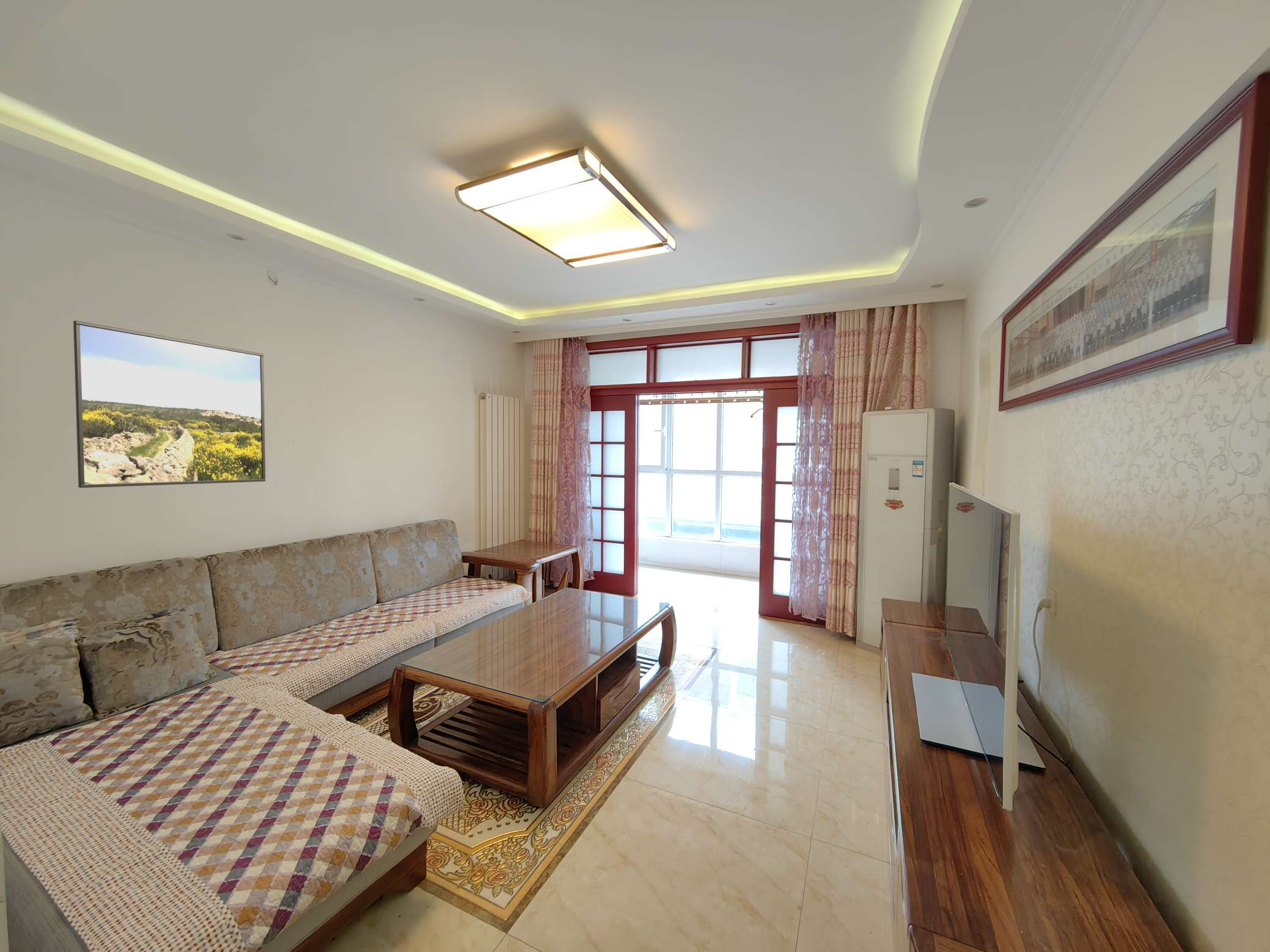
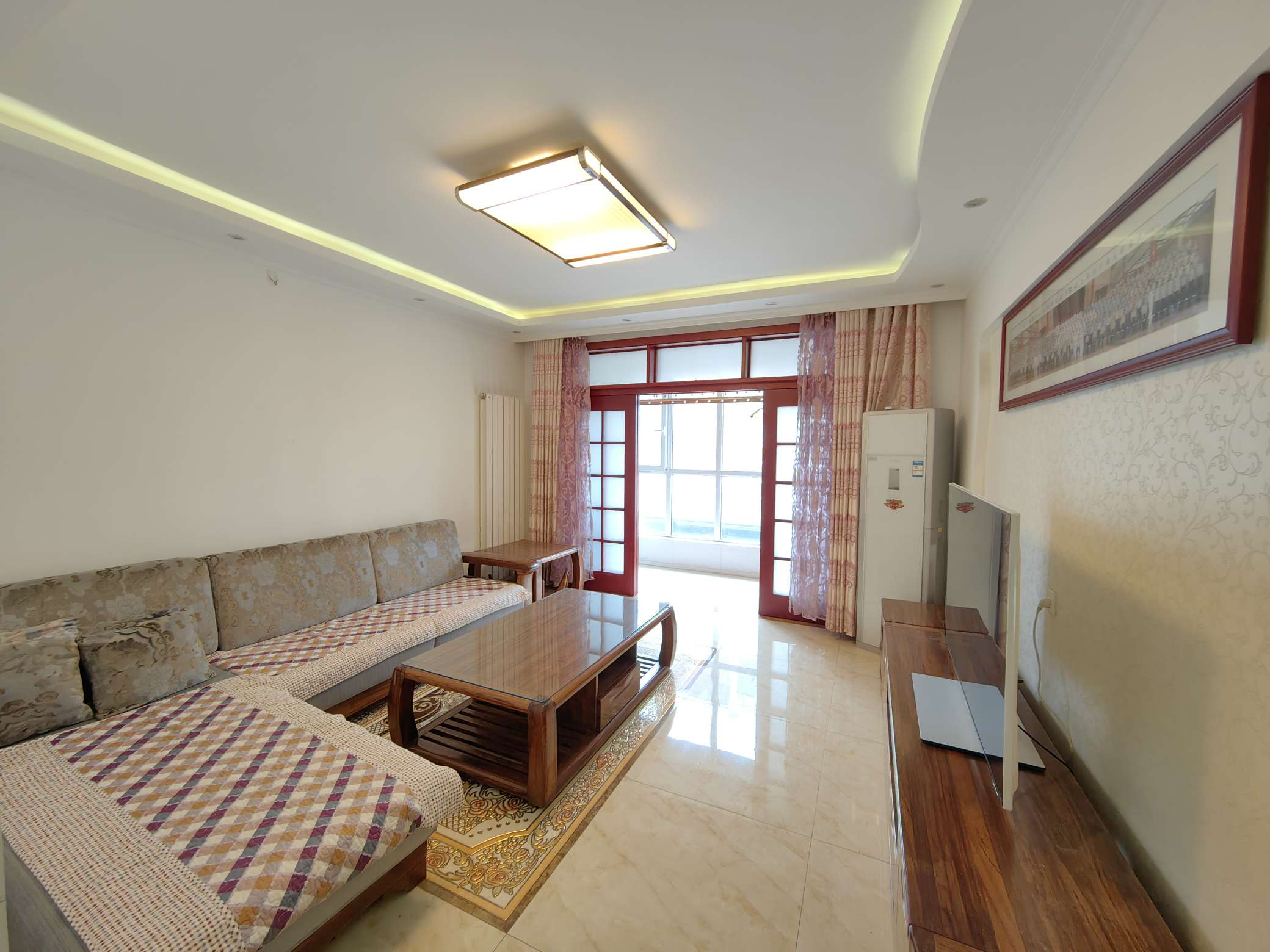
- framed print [73,320,266,488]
